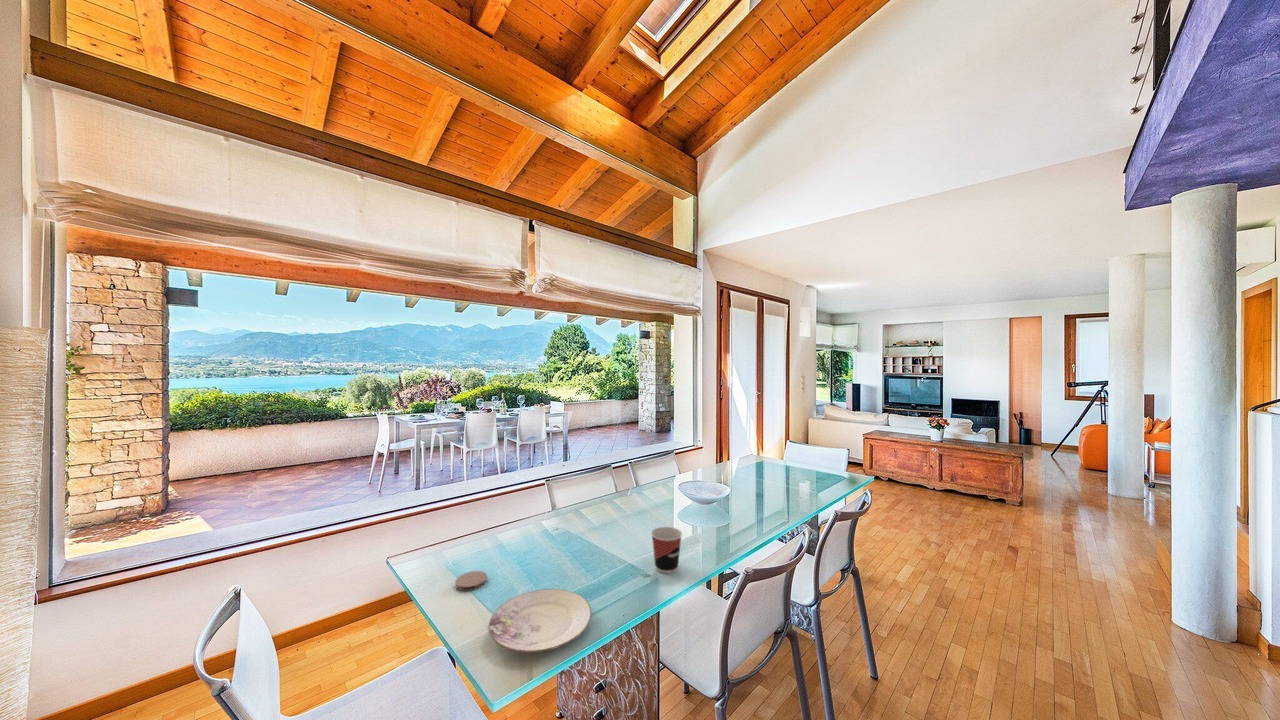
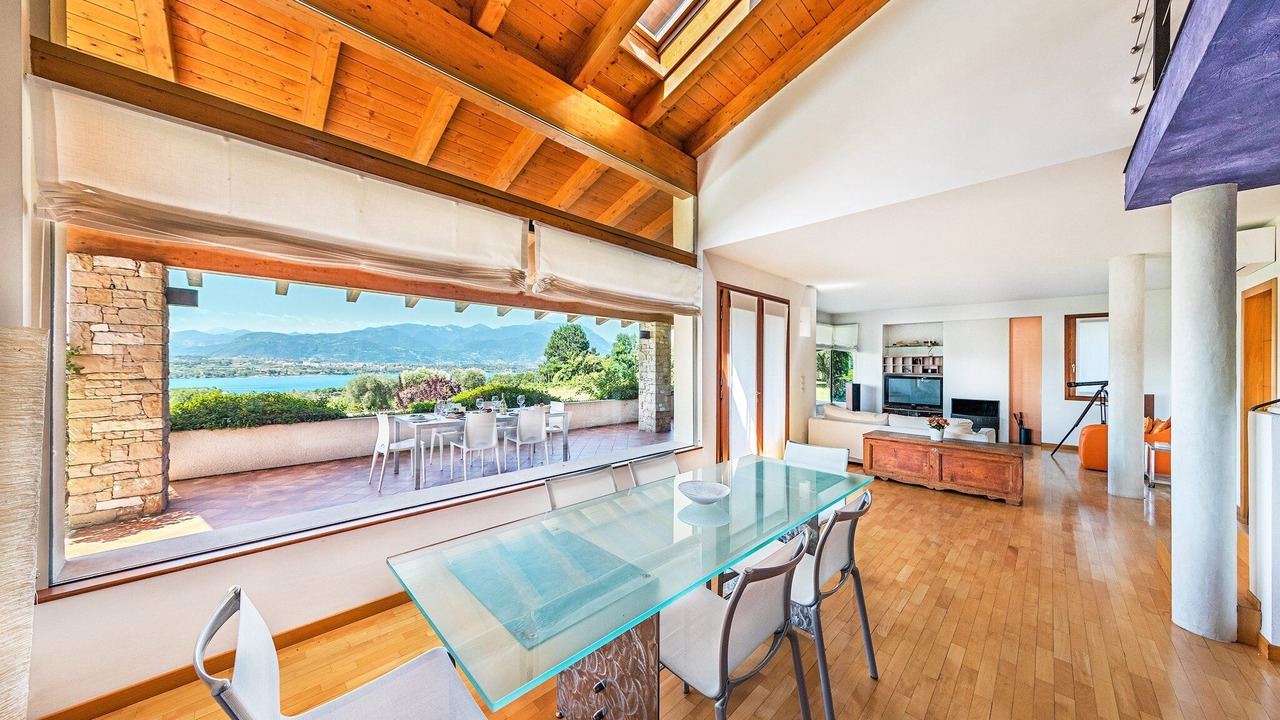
- coaster [454,570,488,592]
- plate [487,588,593,653]
- cup [650,526,683,574]
